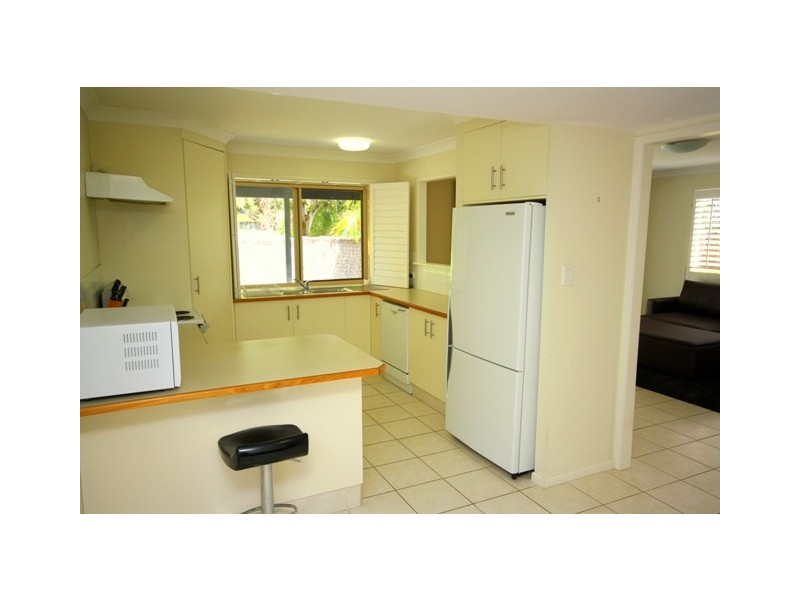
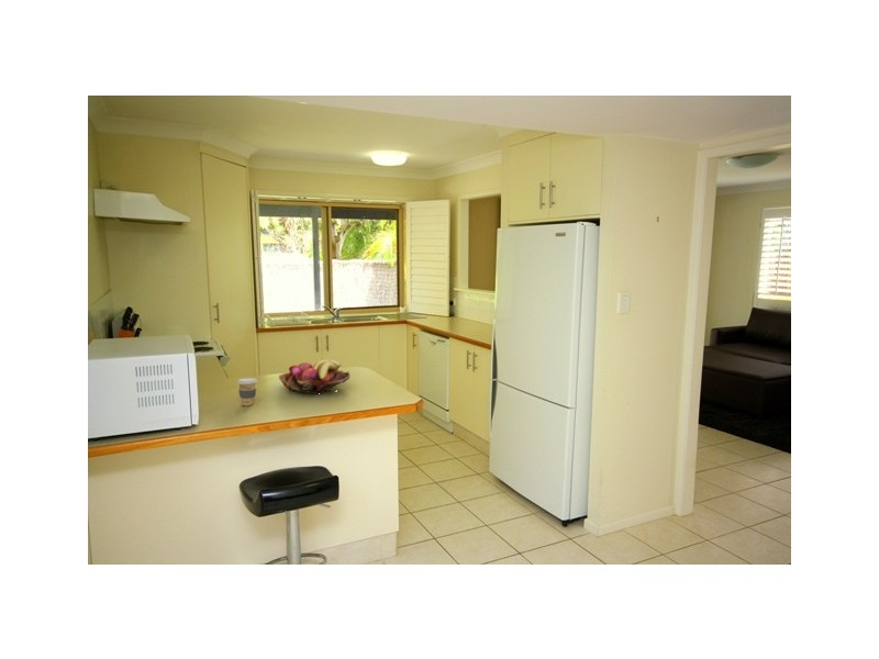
+ coffee cup [236,377,258,406]
+ fruit basket [278,359,352,394]
